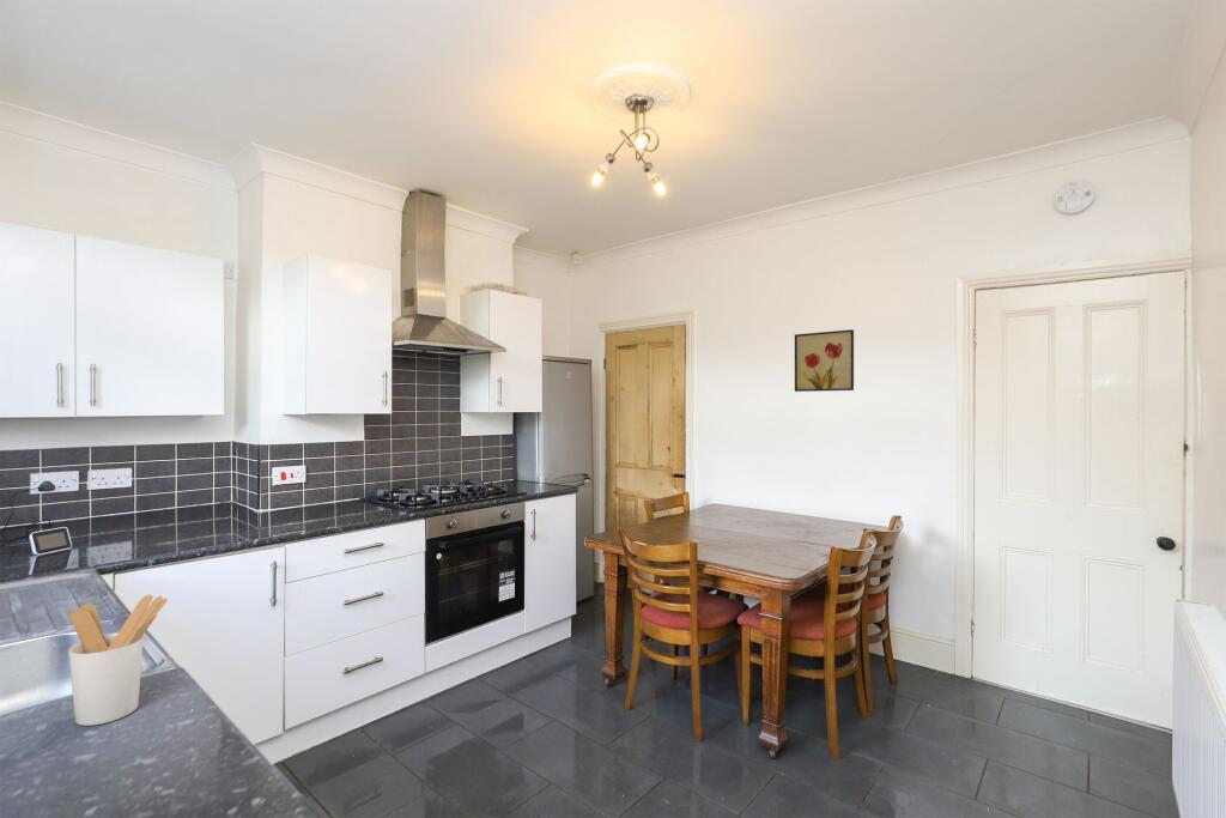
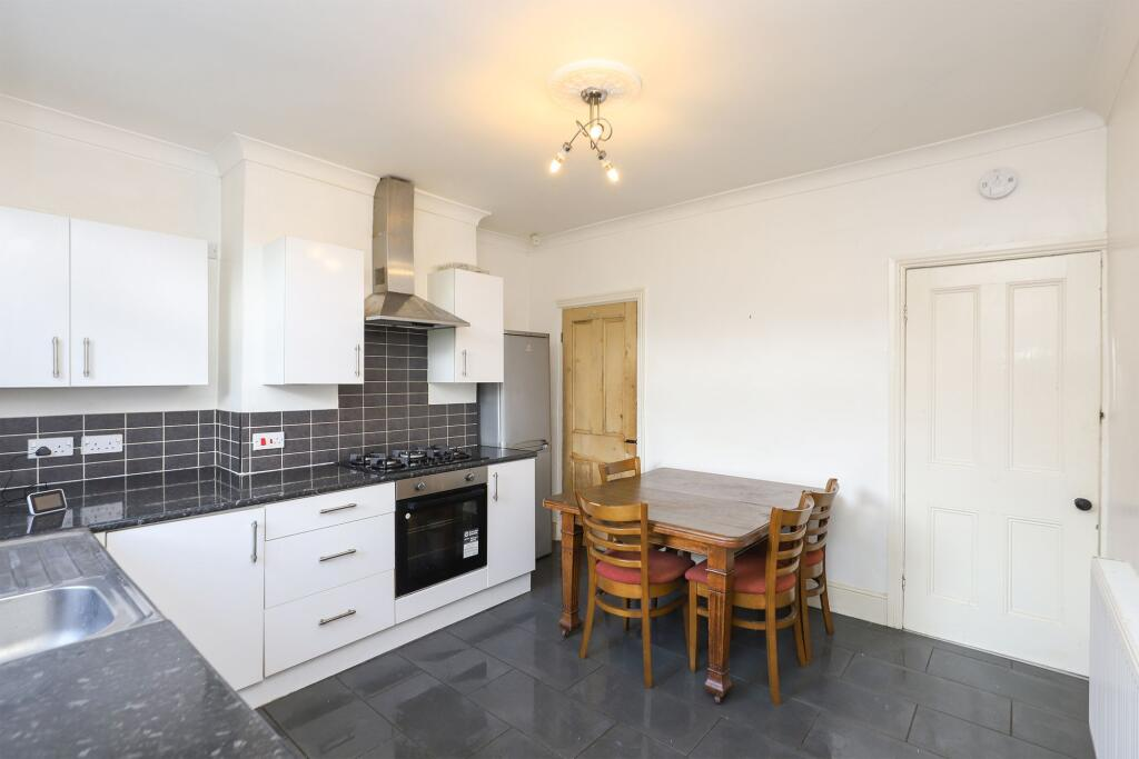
- utensil holder [67,594,169,727]
- wall art [794,328,855,393]
